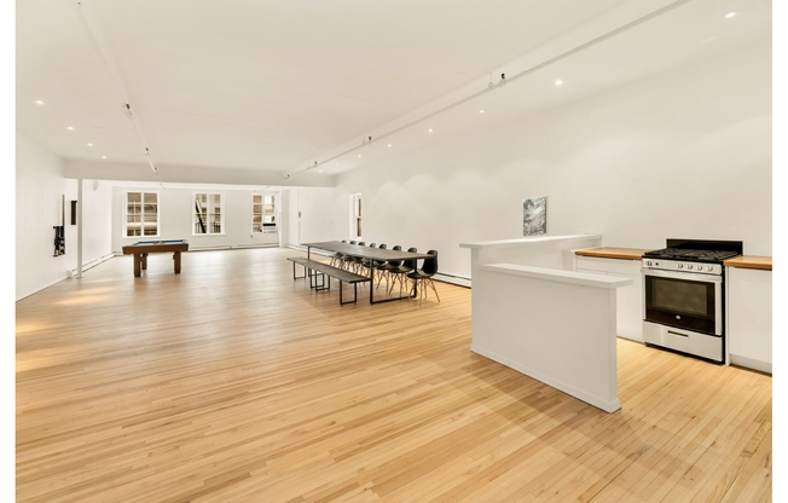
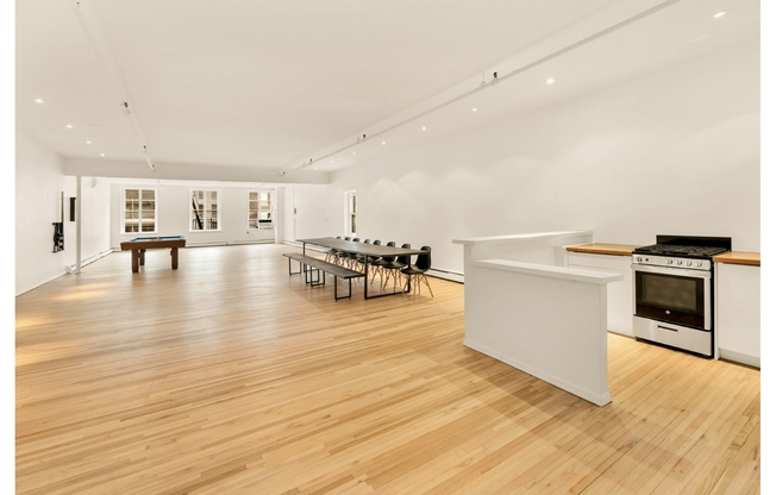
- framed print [522,195,550,238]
